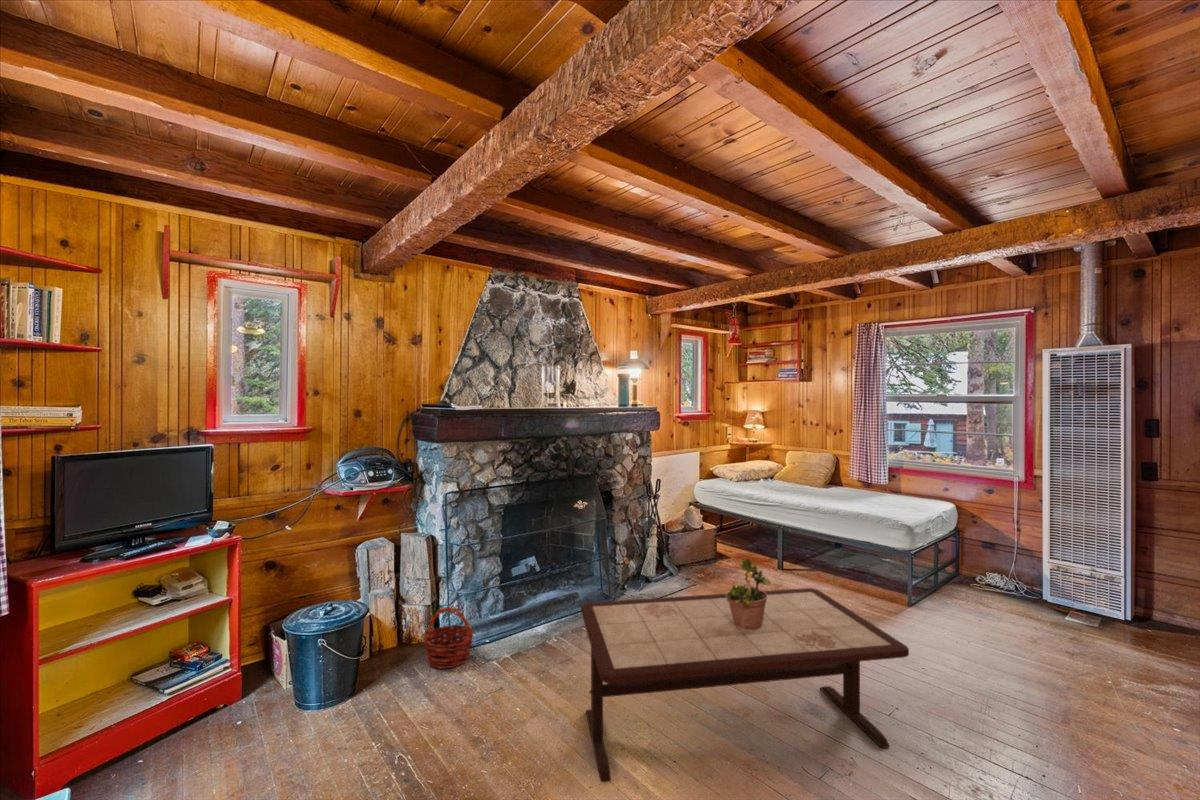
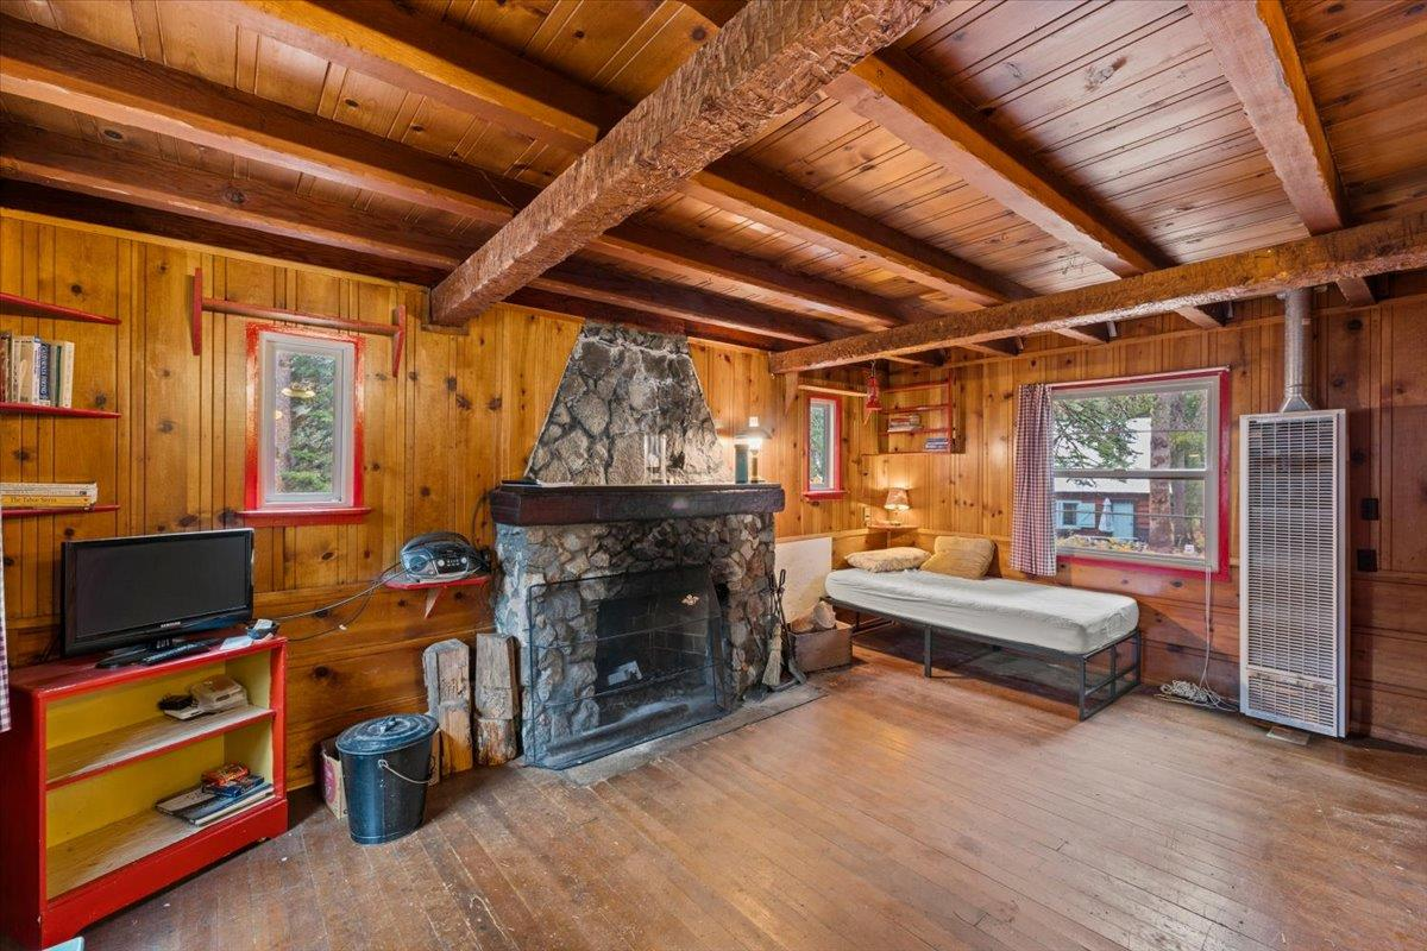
- coffee table [580,587,910,783]
- basket [423,606,475,670]
- potted plant [725,550,772,629]
